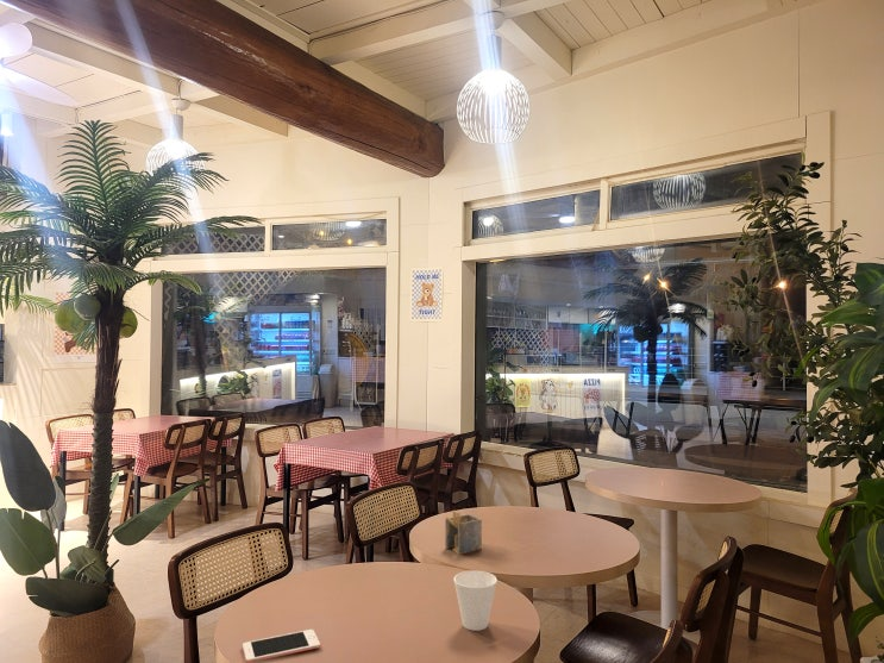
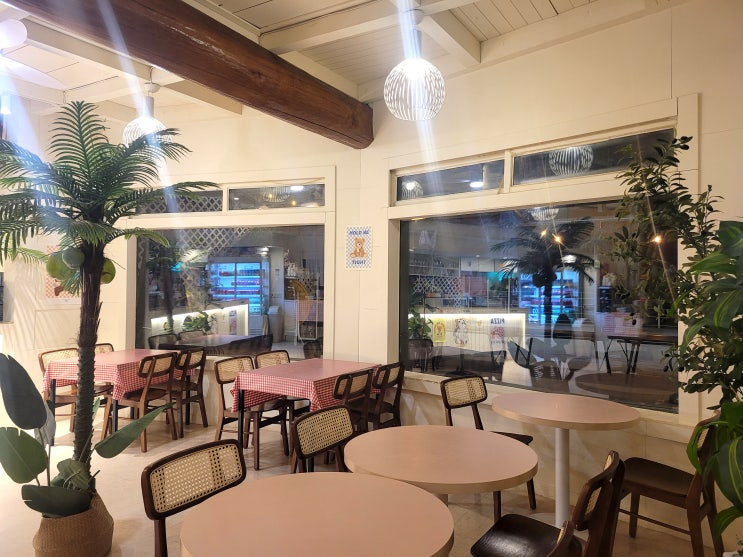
- napkin holder [444,509,483,556]
- cell phone [242,628,321,663]
- cup [452,569,499,632]
